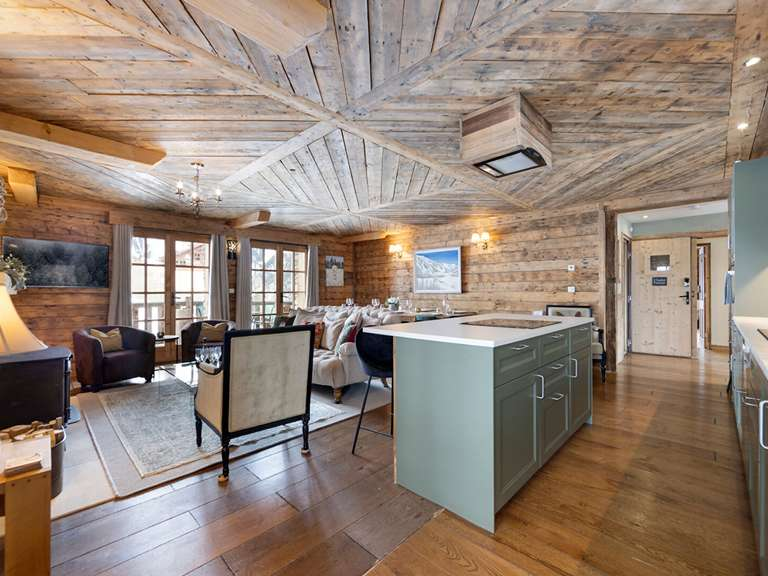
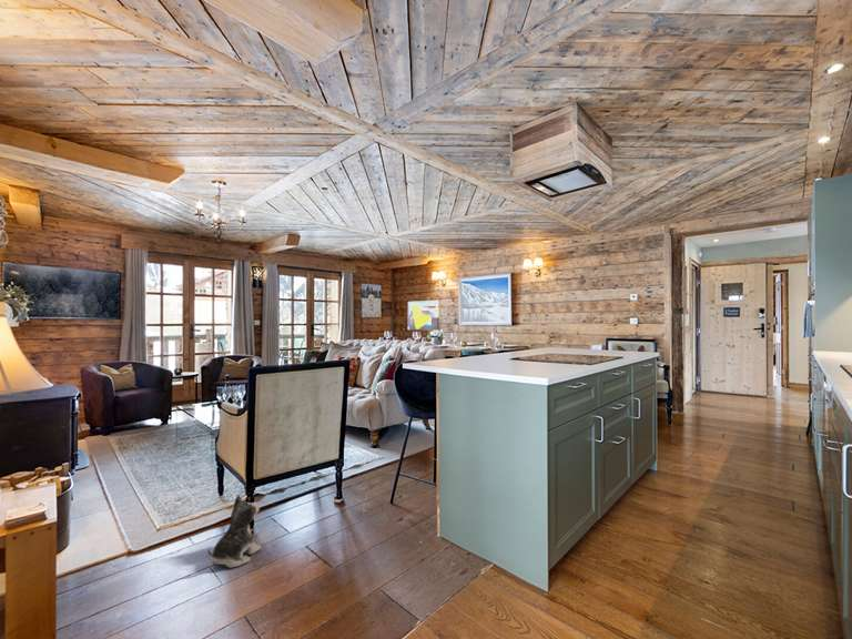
+ wall art [406,300,440,332]
+ plush toy [206,494,262,569]
